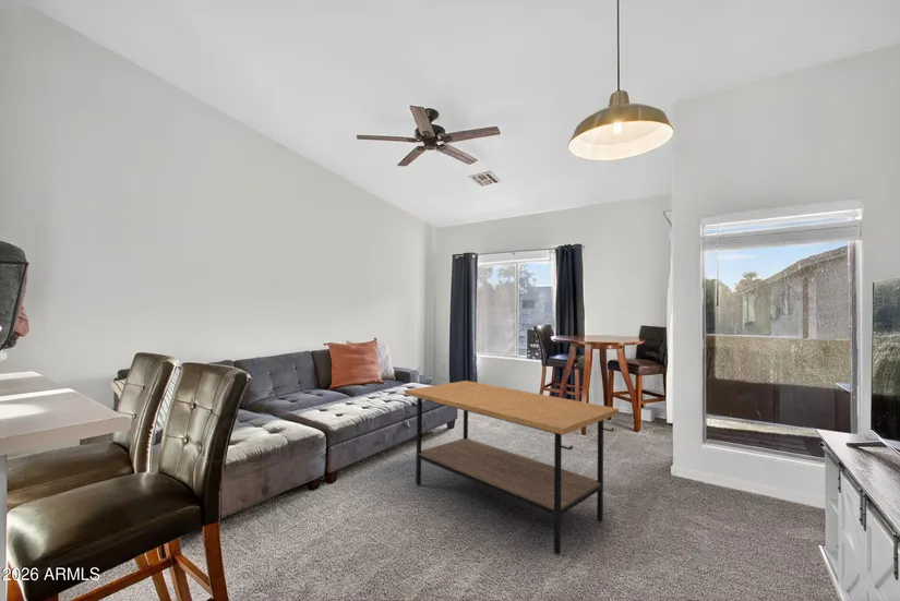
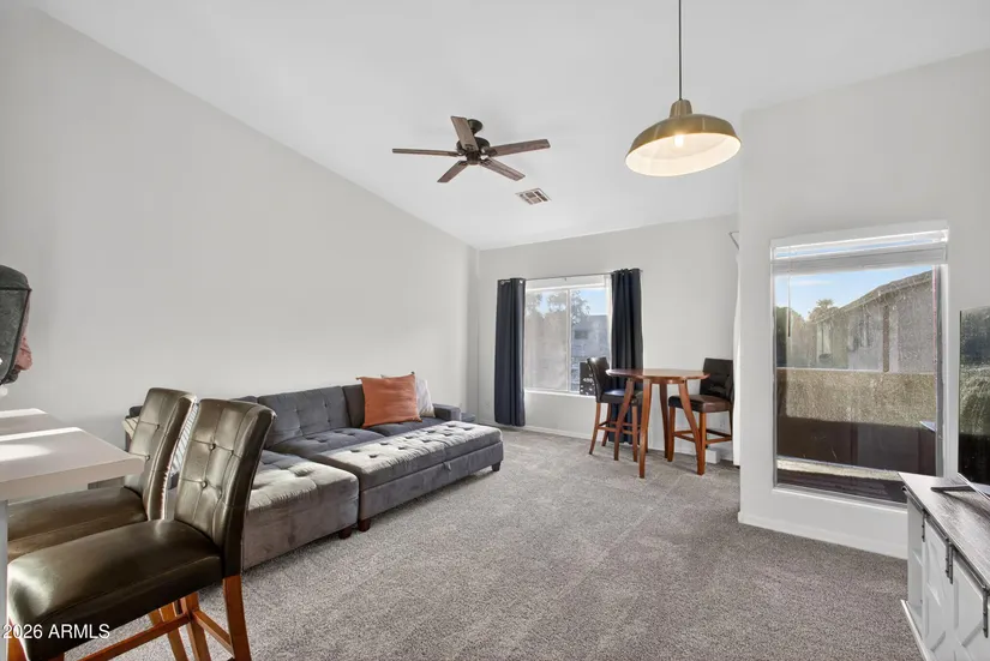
- coffee table [404,380,620,555]
